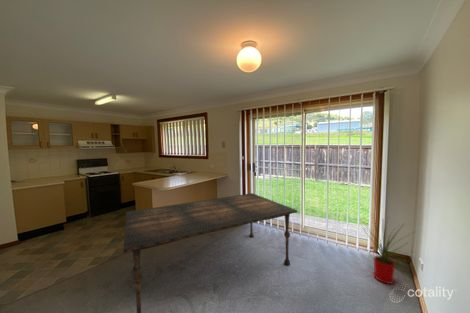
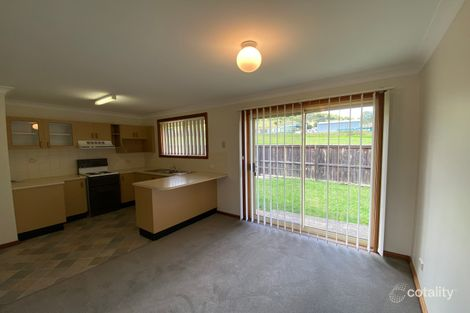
- house plant [360,213,417,285]
- dining table [123,192,298,313]
